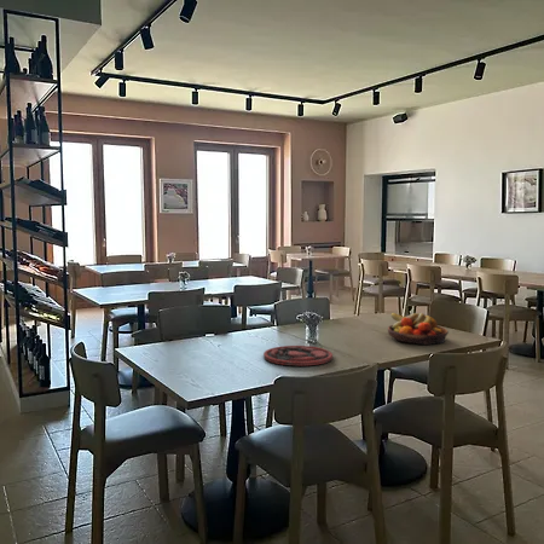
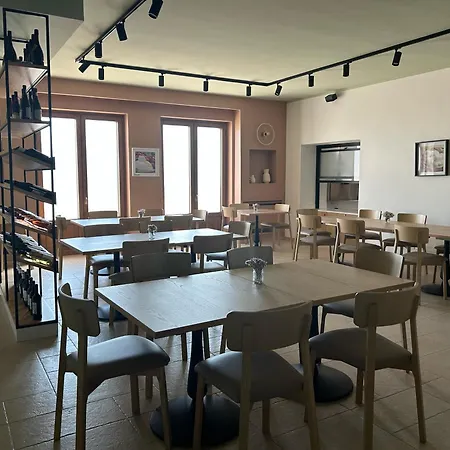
- fruit bowl [387,312,450,346]
- plate [262,345,334,366]
